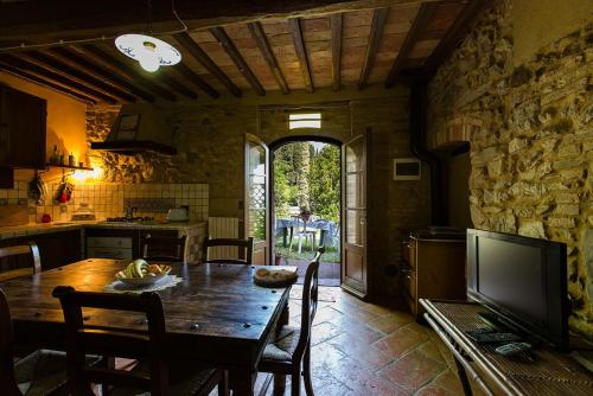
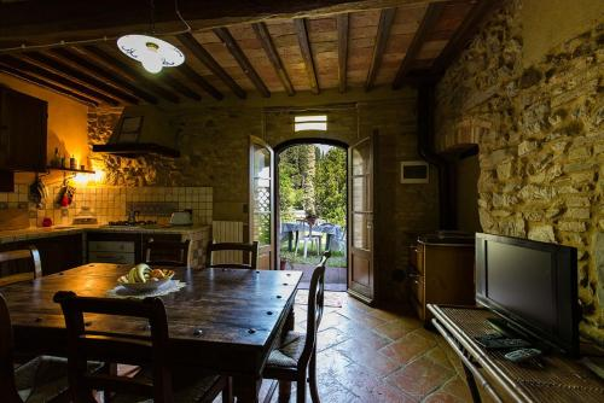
- plate [251,267,300,288]
